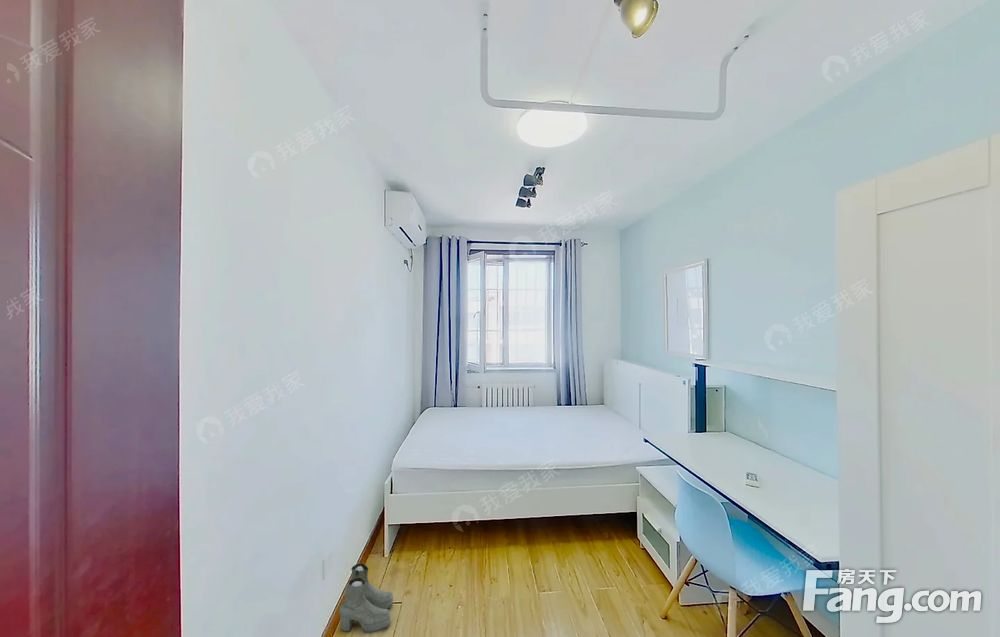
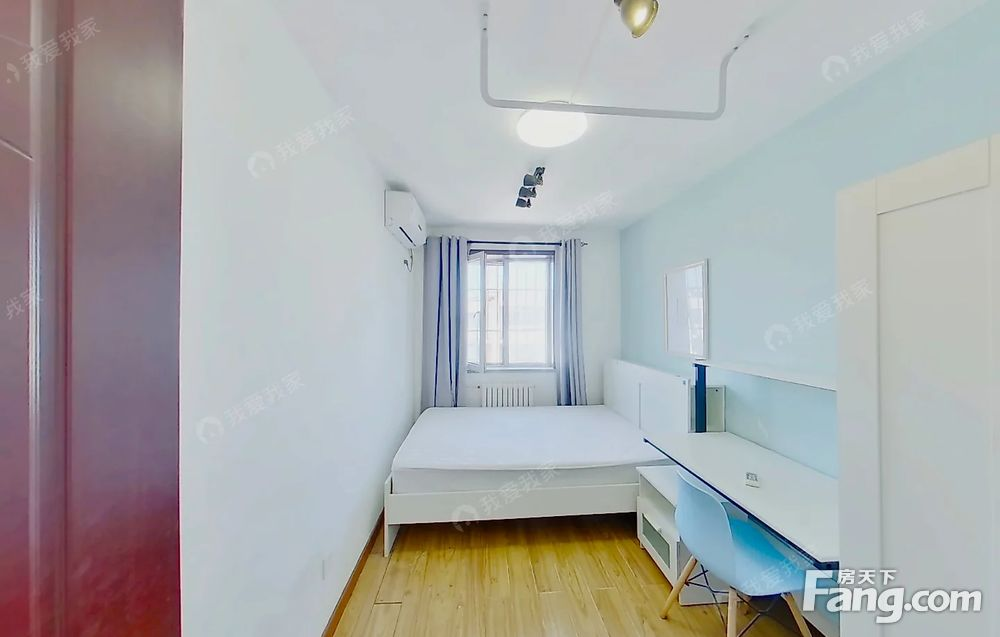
- boots [339,562,394,634]
